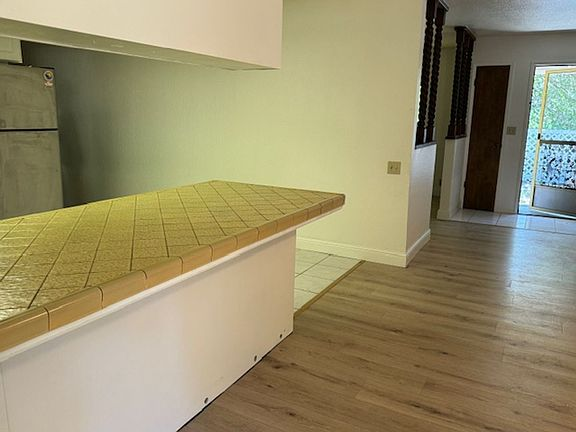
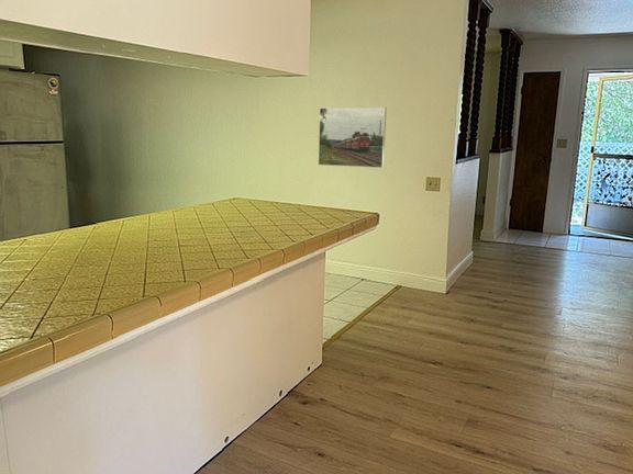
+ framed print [318,106,388,169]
